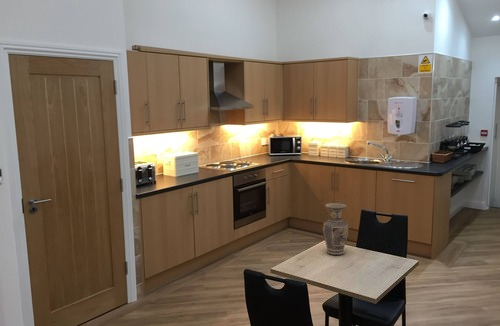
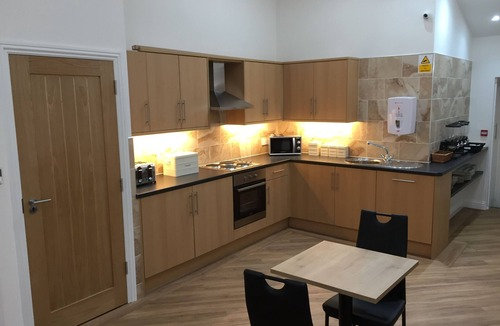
- vase [322,202,349,256]
